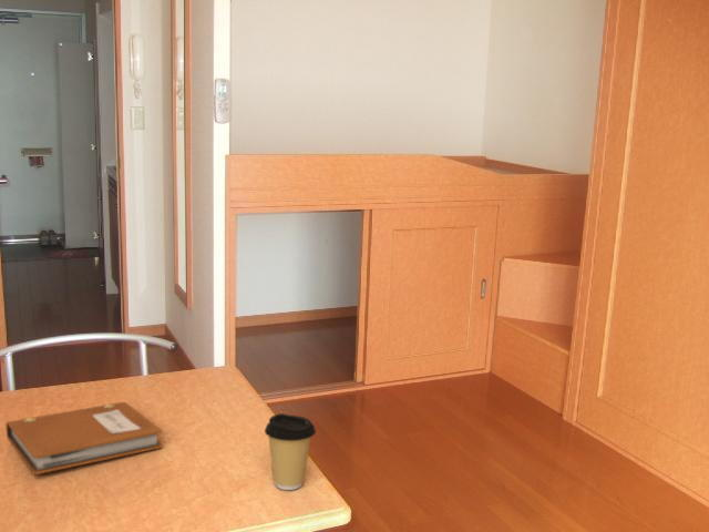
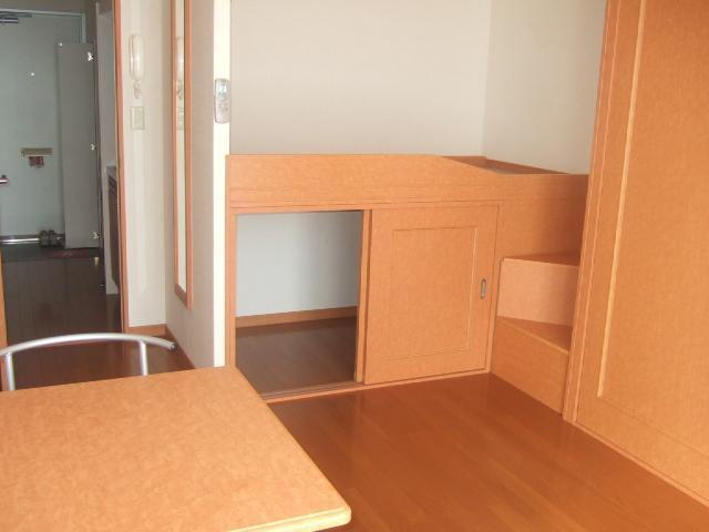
- coffee cup [264,412,317,491]
- notebook [6,401,164,475]
